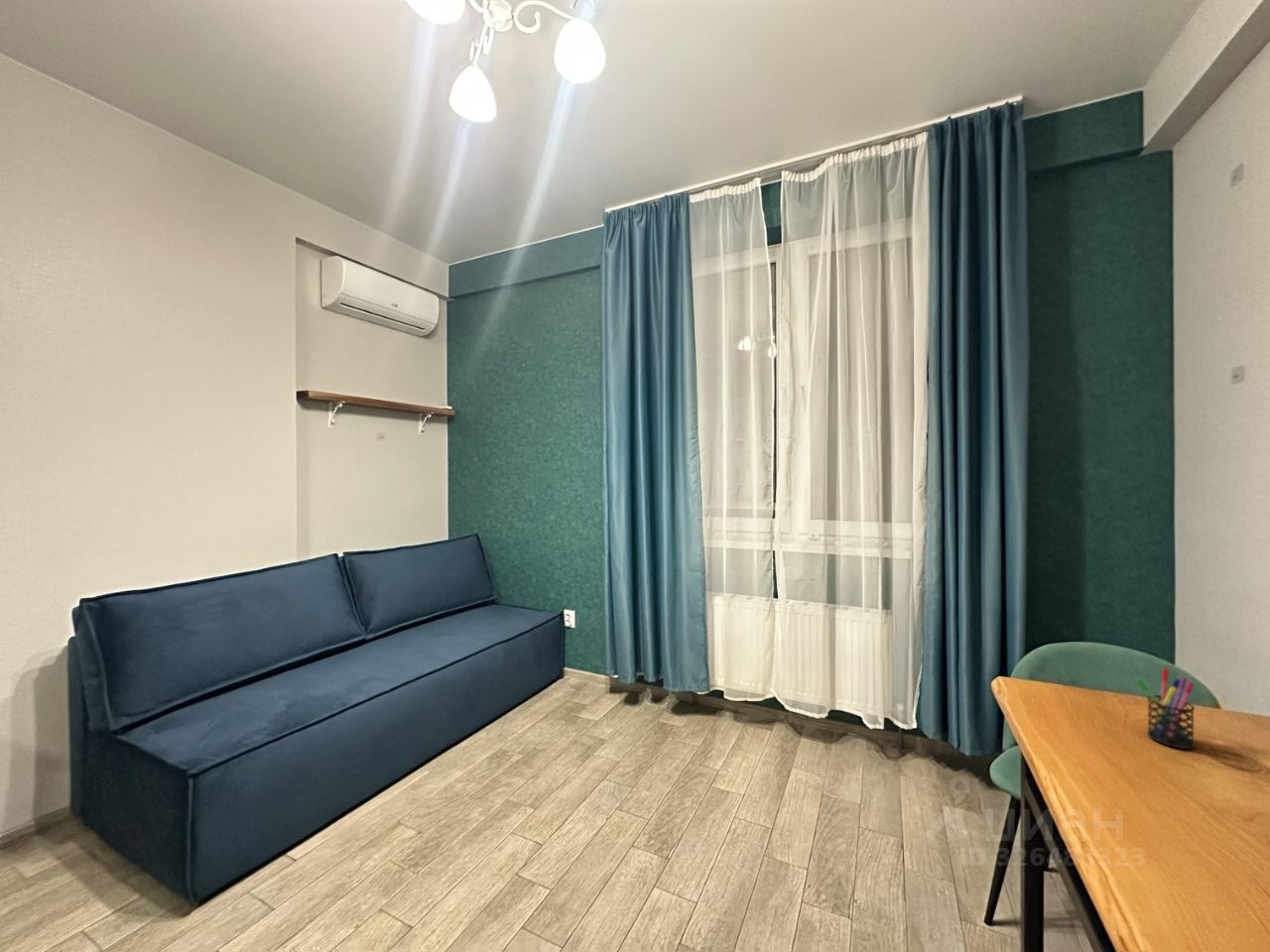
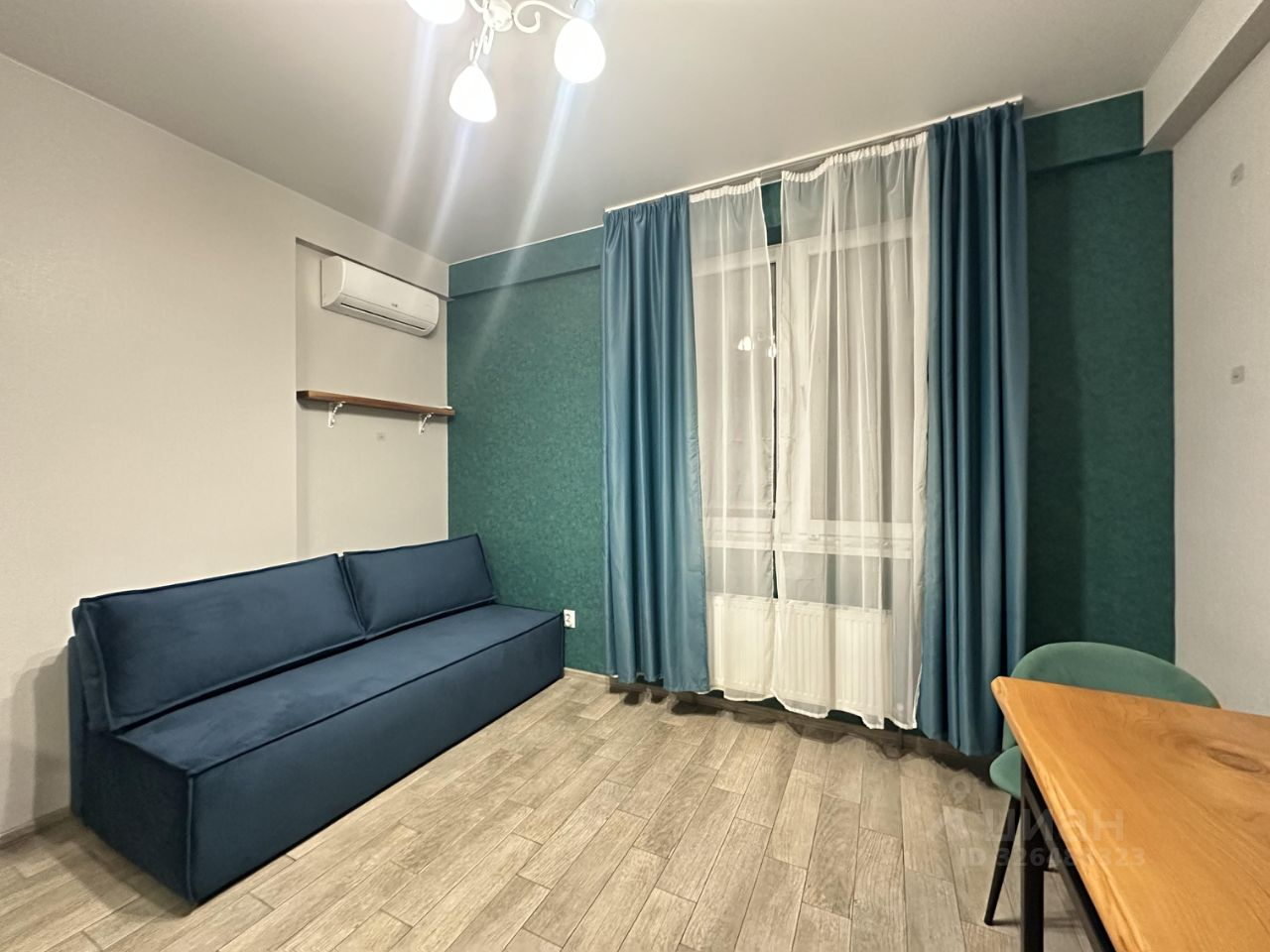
- pen holder [1134,667,1196,750]
